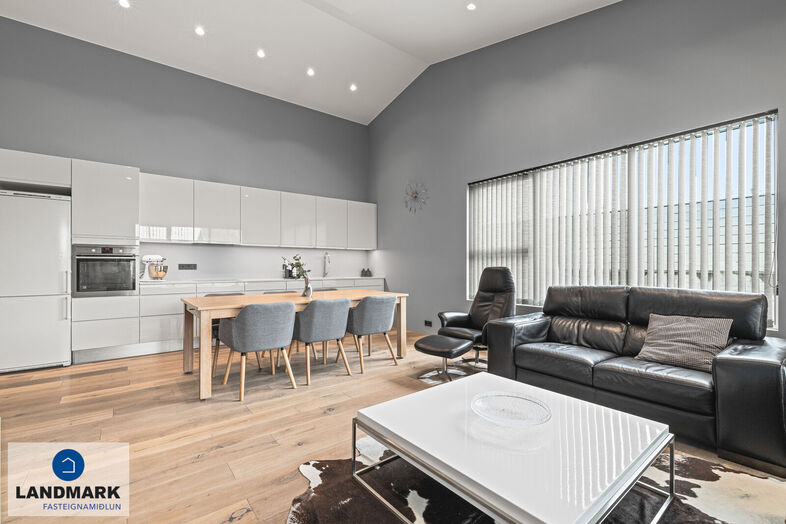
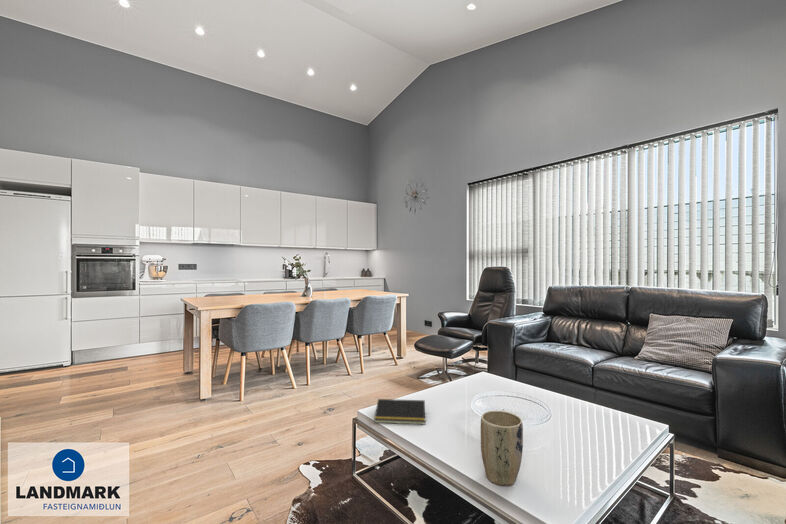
+ notepad [373,398,426,425]
+ plant pot [480,410,524,487]
